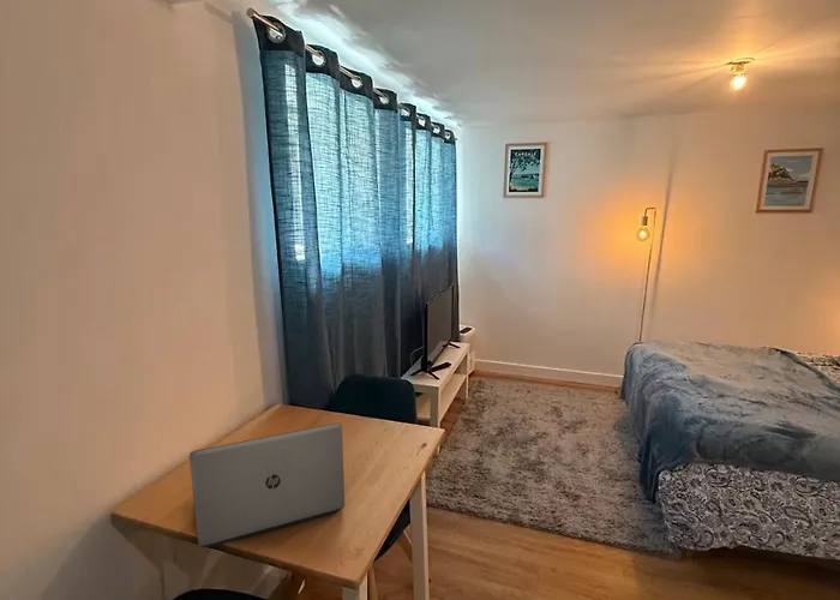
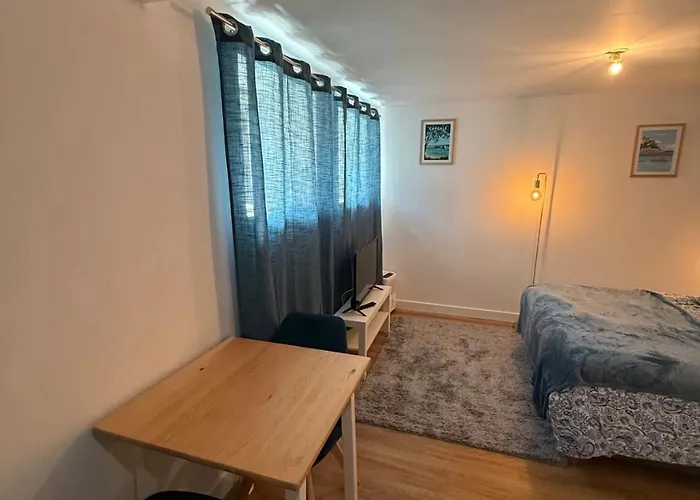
- laptop [188,422,346,548]
